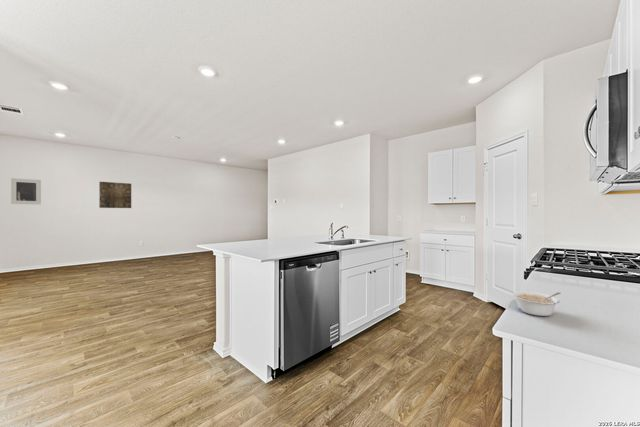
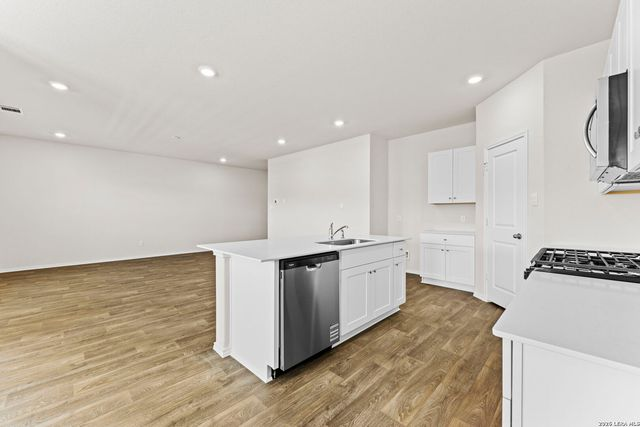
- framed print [10,177,42,205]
- wall art [98,181,132,209]
- legume [511,290,562,317]
